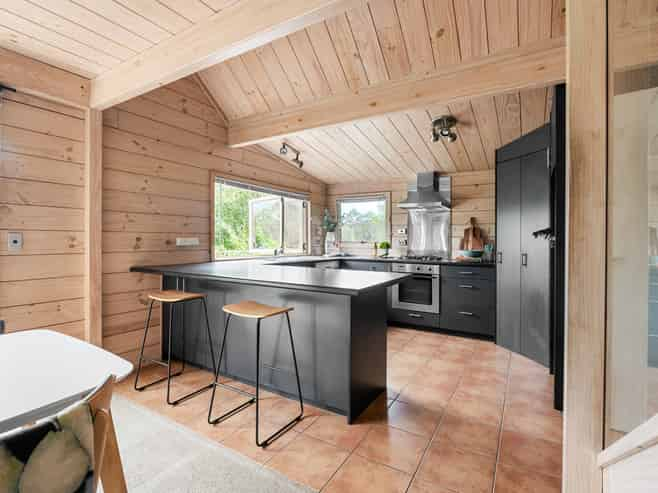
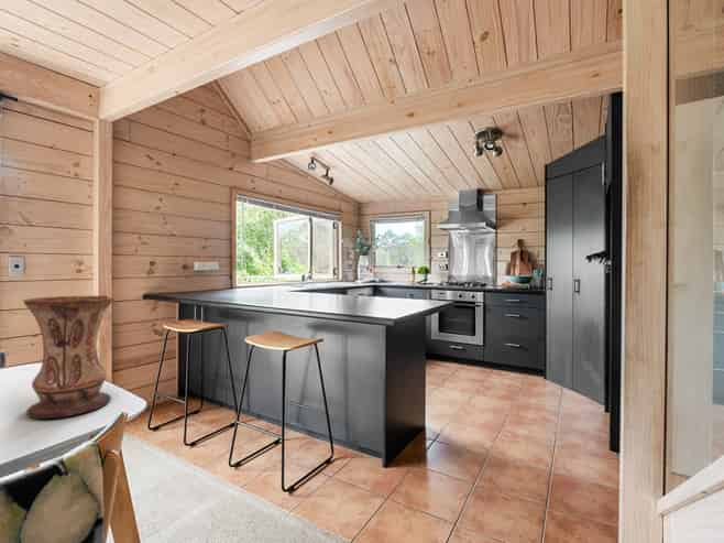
+ vase [22,295,114,420]
